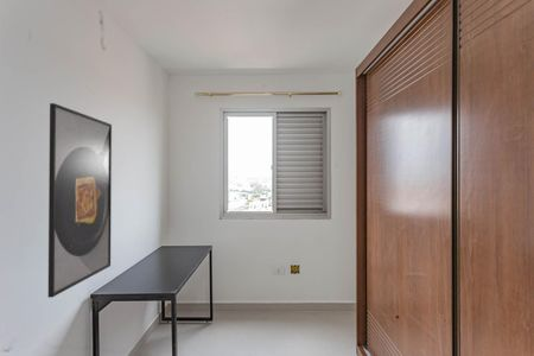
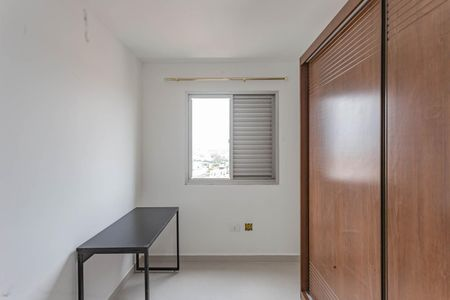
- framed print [47,102,113,298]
